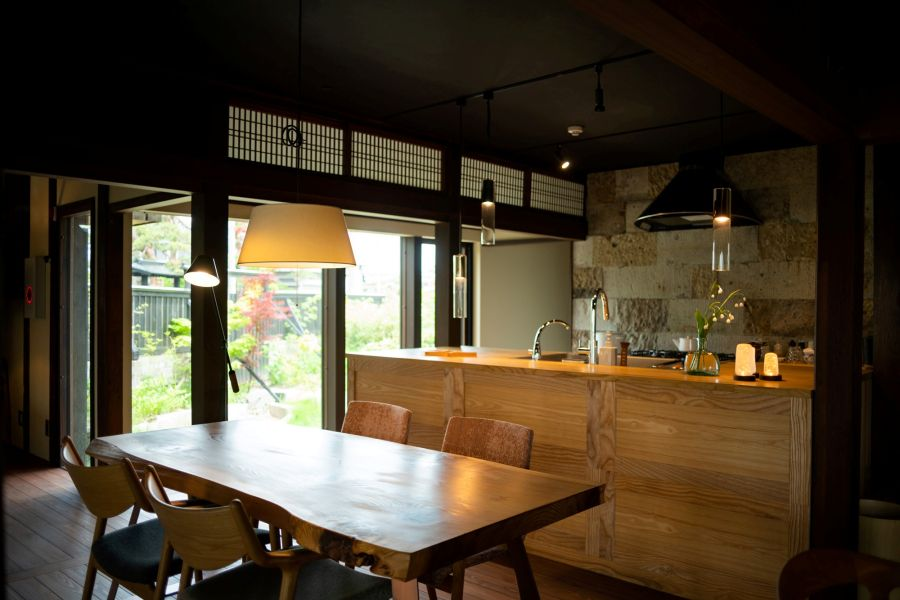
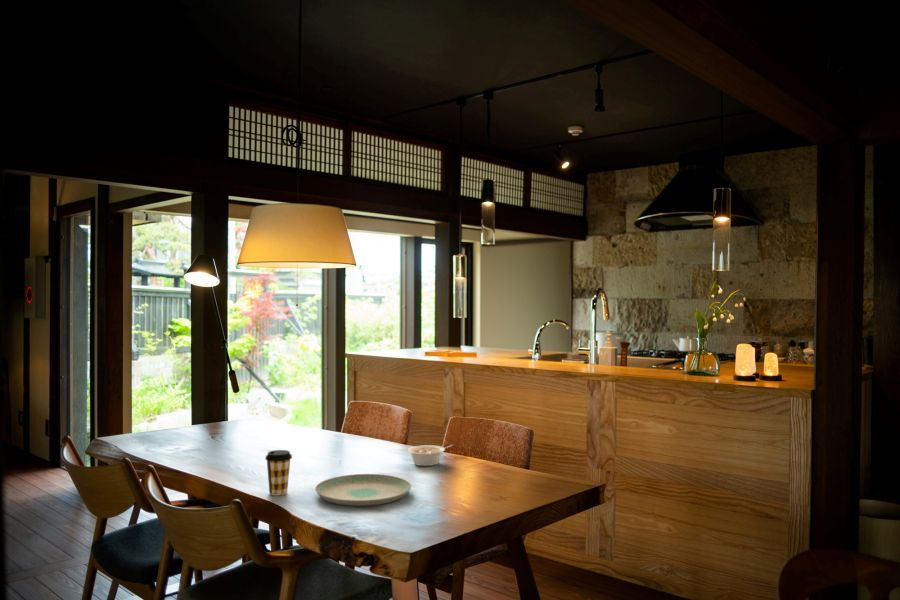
+ plate [314,473,412,507]
+ legume [407,444,453,467]
+ coffee cup [264,449,293,496]
